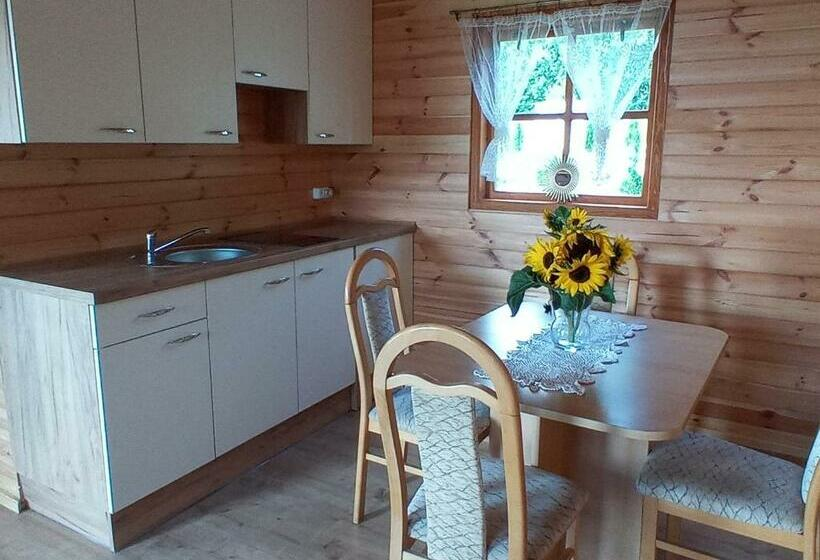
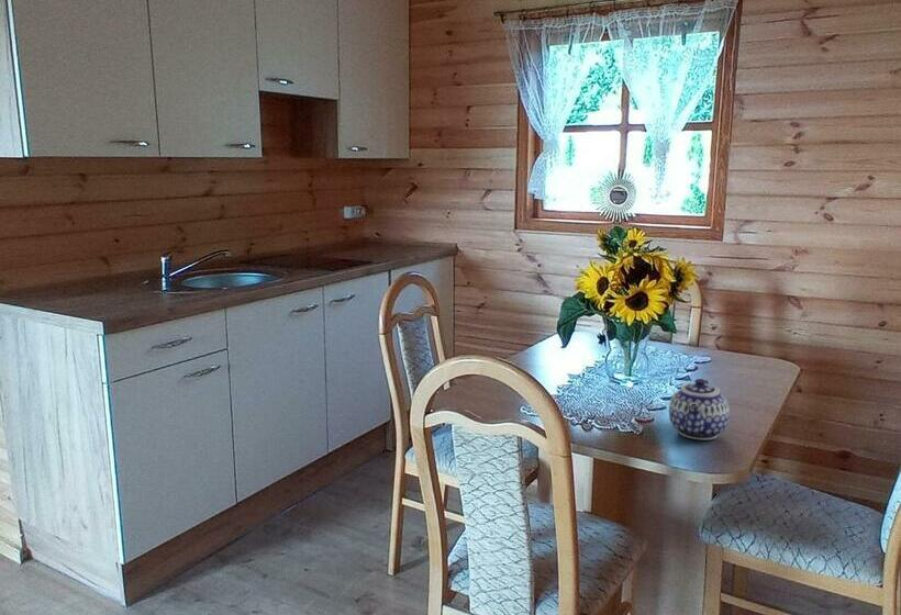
+ teapot [668,378,731,441]
